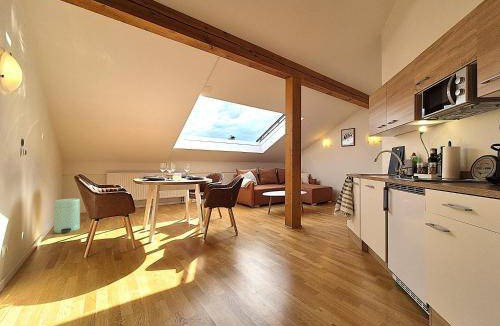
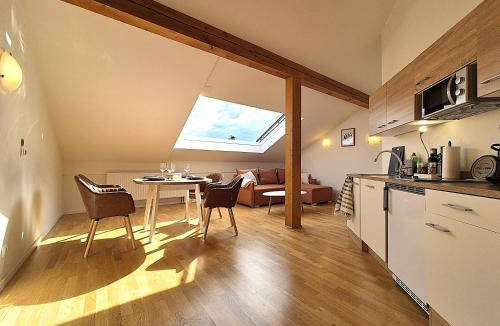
- trash can [53,197,81,234]
